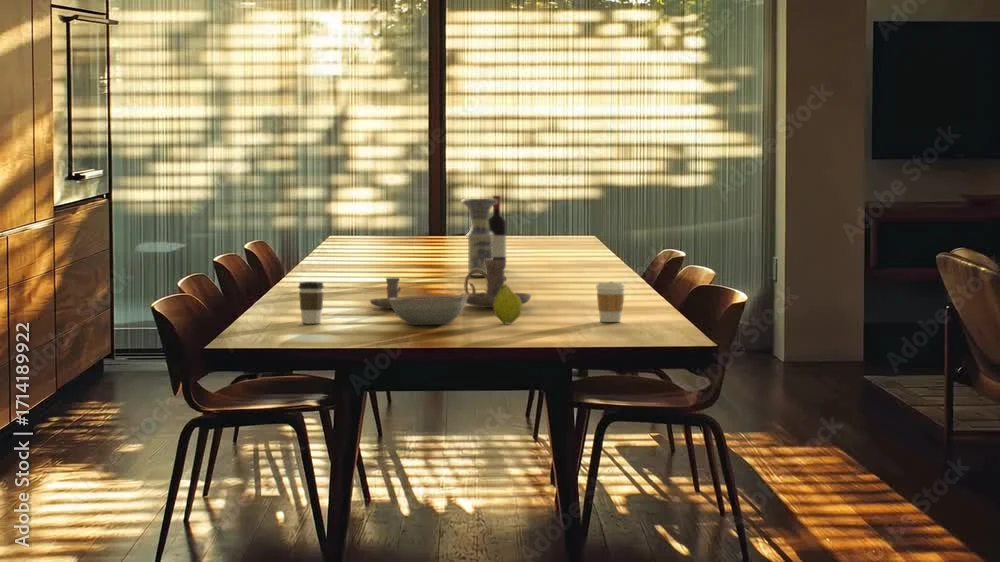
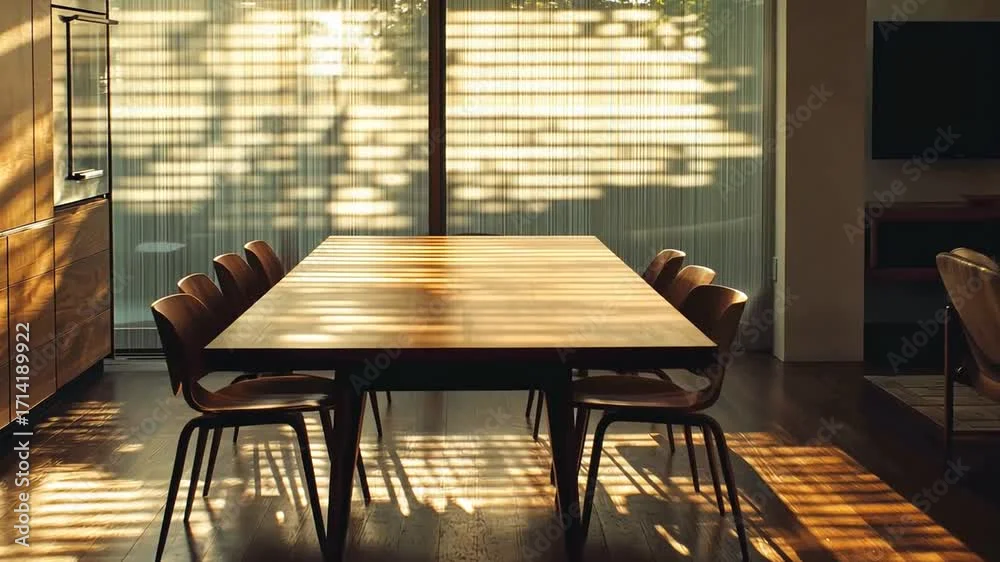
- vase [460,198,498,277]
- coffee cup [595,281,626,323]
- bowl [389,294,468,326]
- coffee cup [297,281,325,325]
- wine bottle [488,195,507,270]
- candle holder [369,277,401,309]
- fruit [492,284,523,324]
- candle holder [459,260,532,309]
